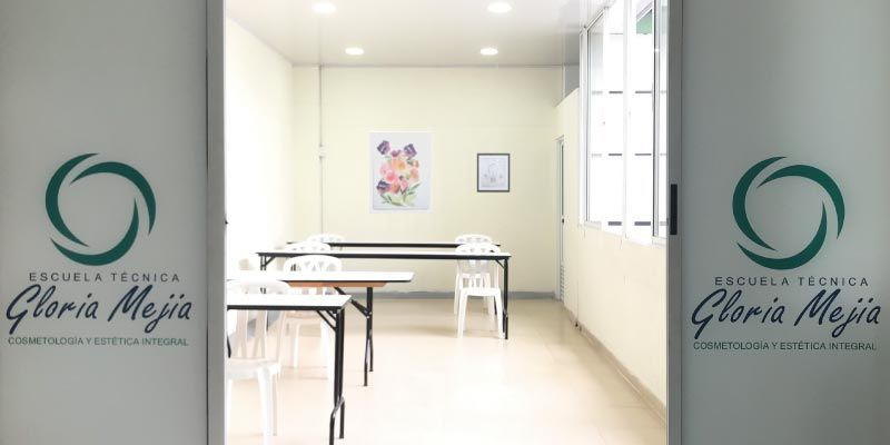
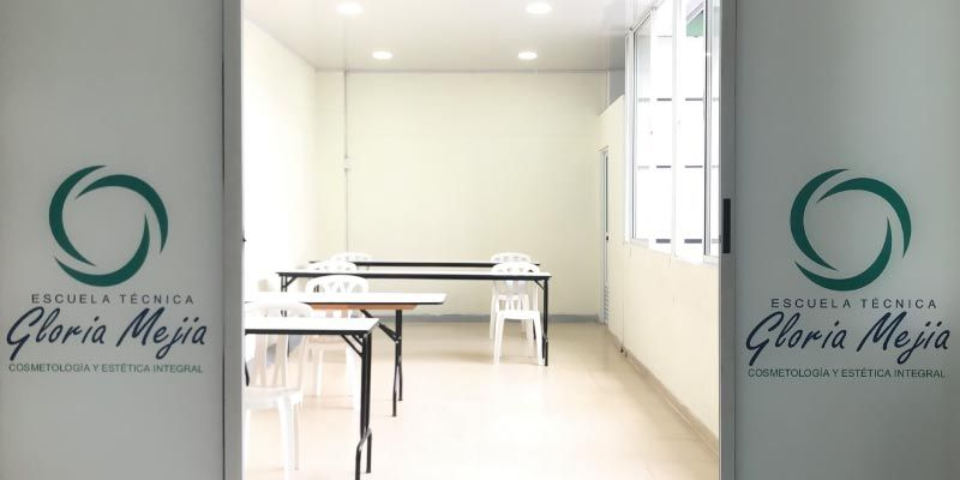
- wall art [368,131,433,215]
- wall art [476,152,511,194]
